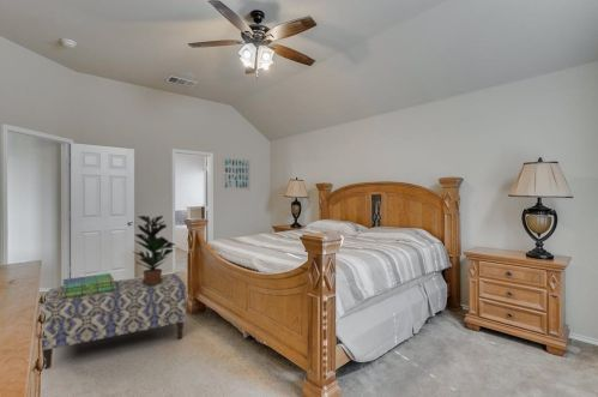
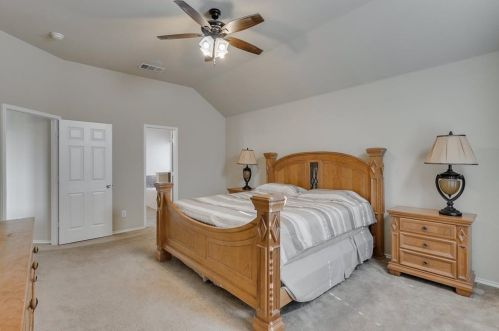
- bench [40,272,187,371]
- wall art [221,157,250,191]
- stack of books [60,272,116,299]
- potted plant [133,215,176,285]
